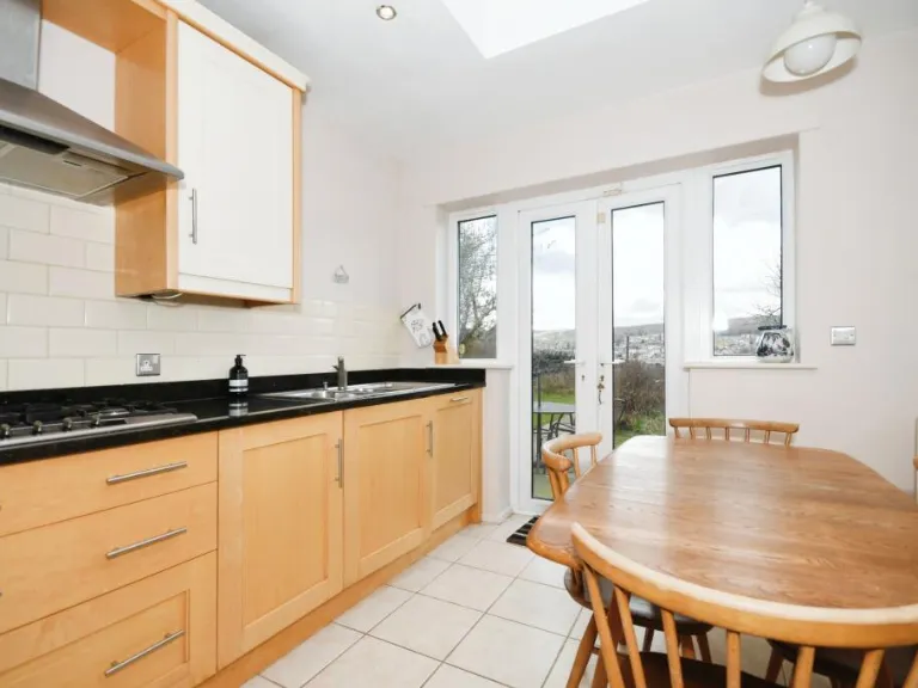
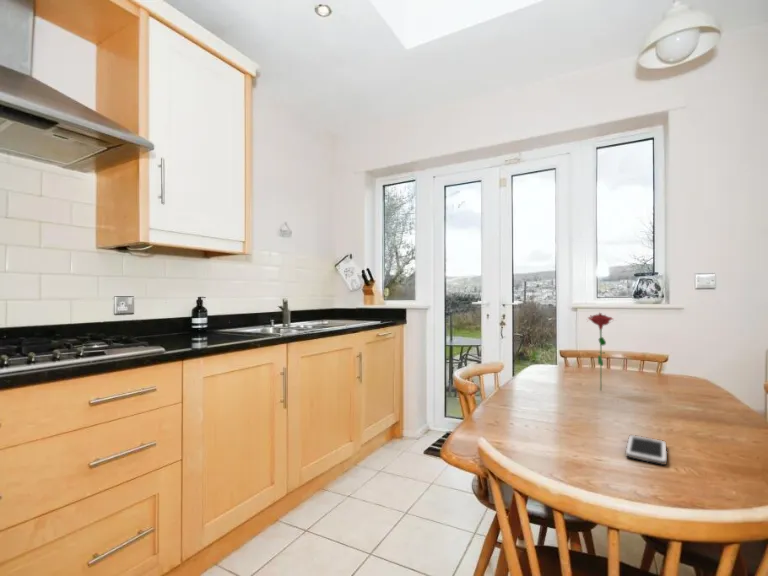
+ flower [587,311,616,392]
+ cell phone [625,434,668,466]
